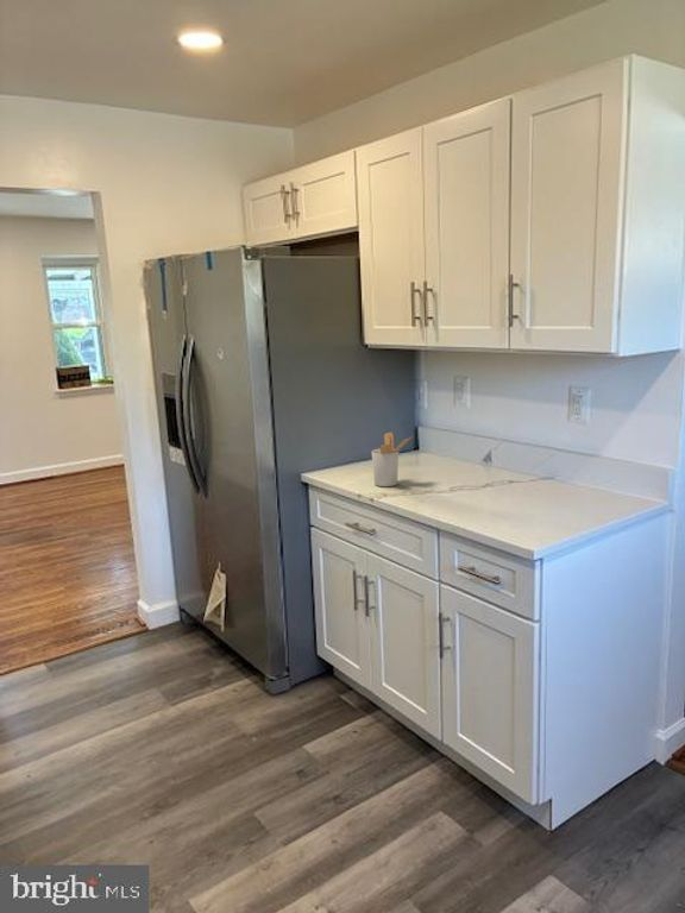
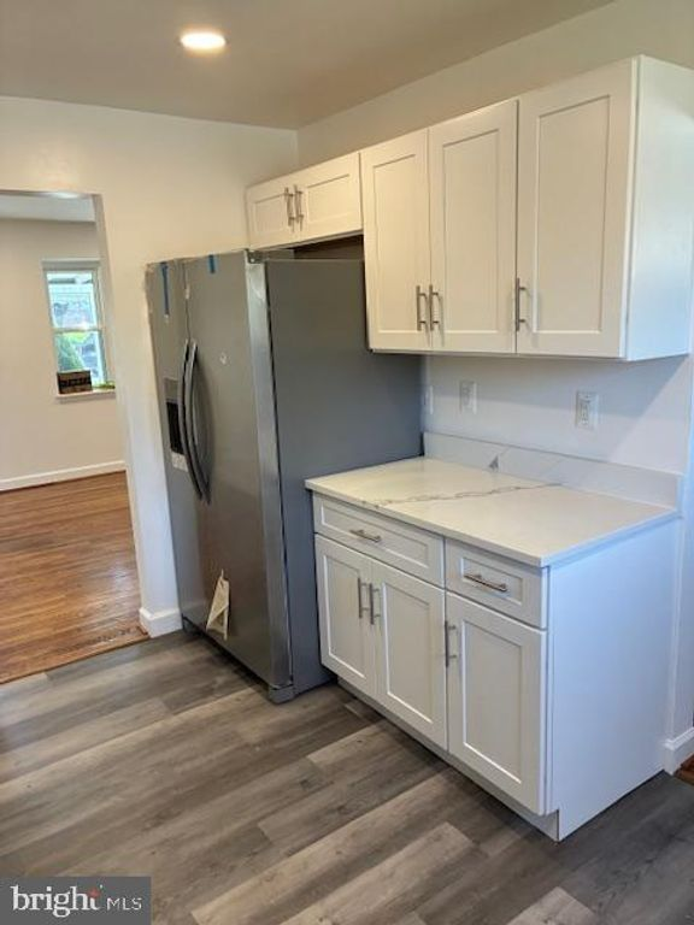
- utensil holder [371,432,414,487]
